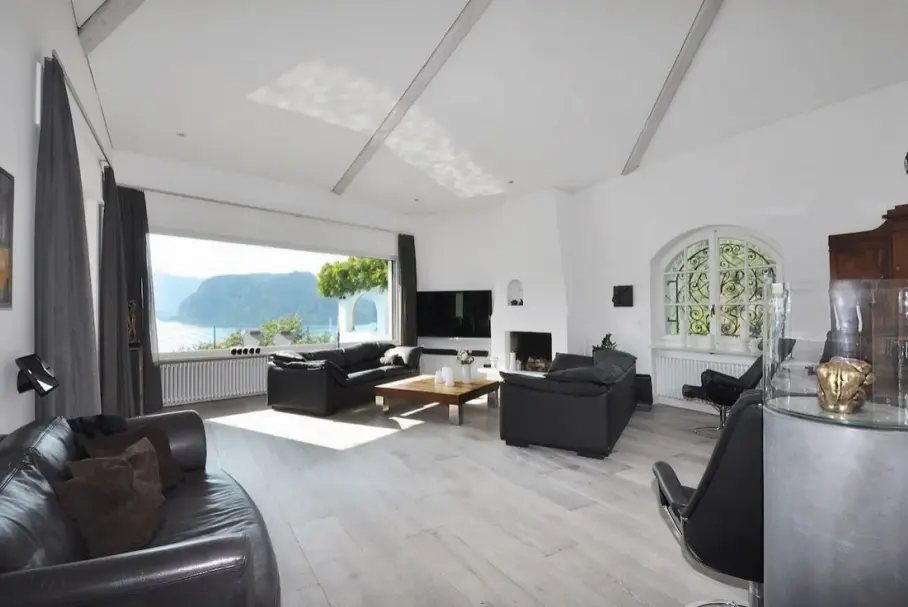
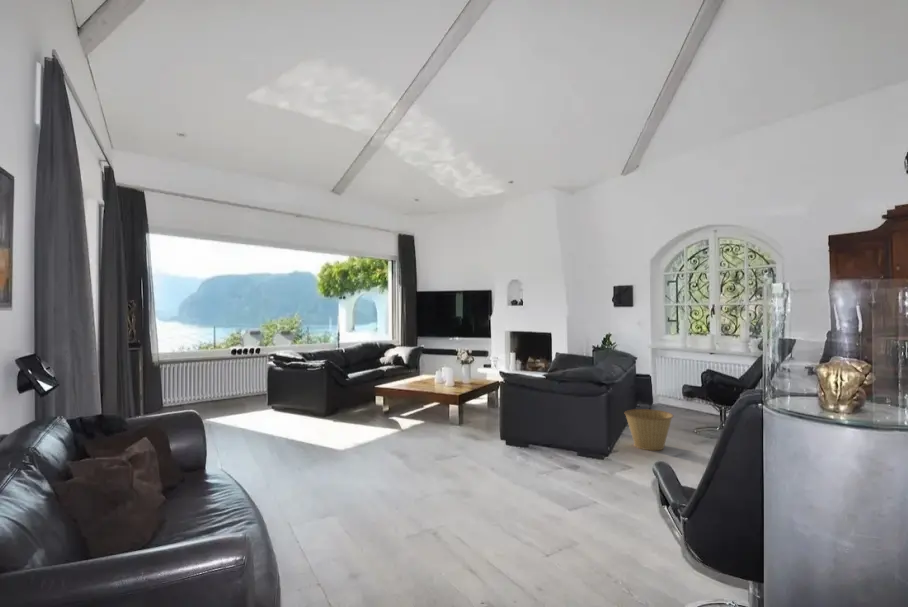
+ basket [624,408,675,451]
